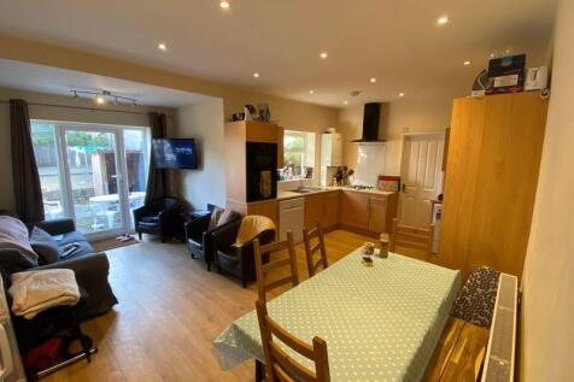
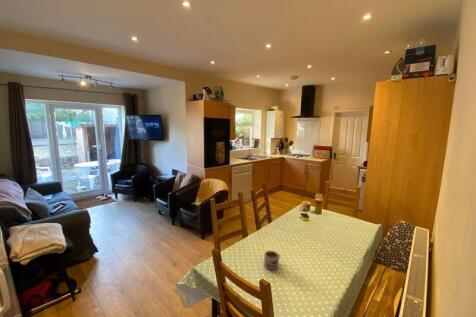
+ mug [263,250,281,271]
